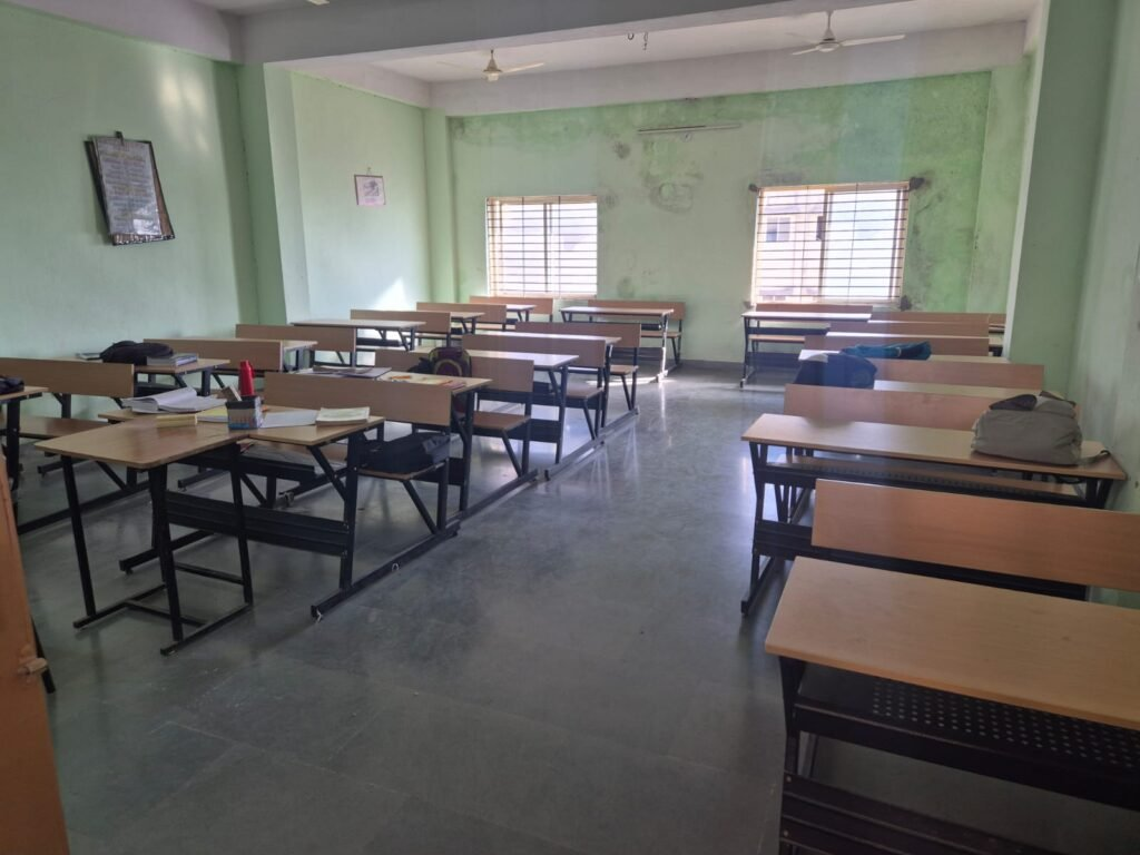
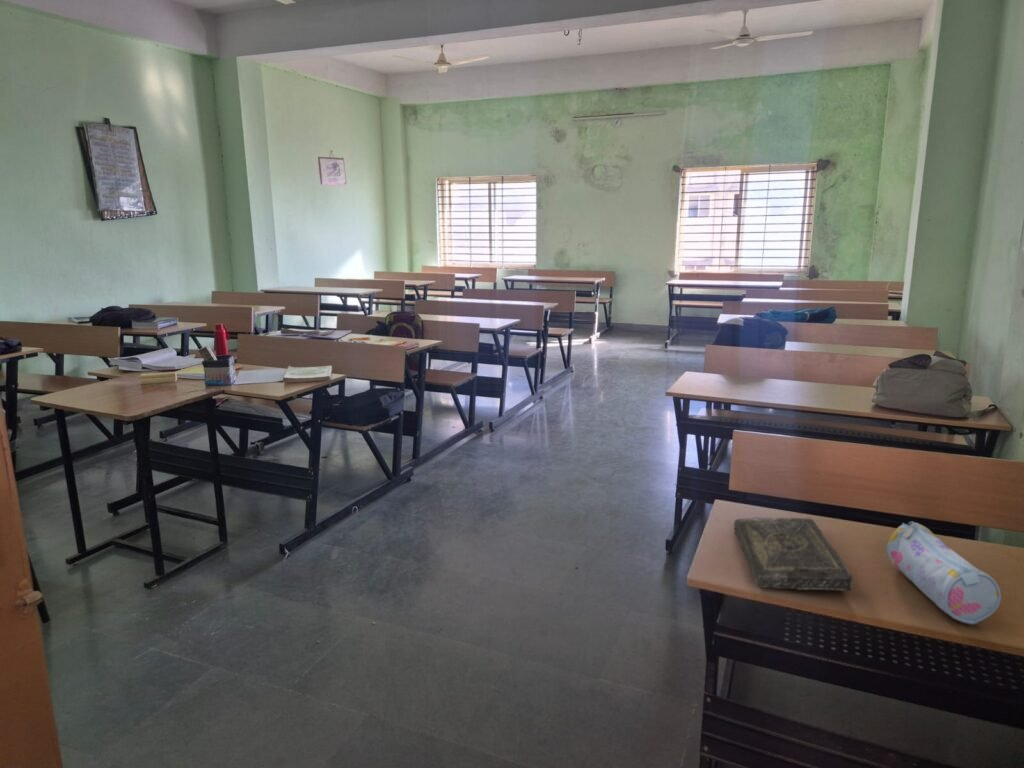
+ pencil case [885,521,1002,625]
+ book [733,516,854,592]
